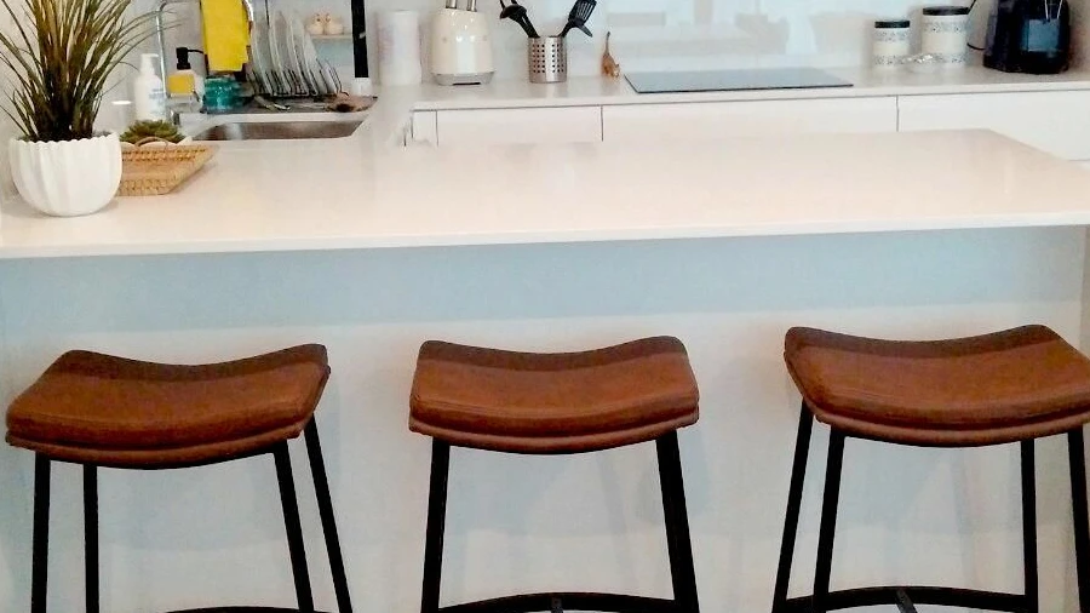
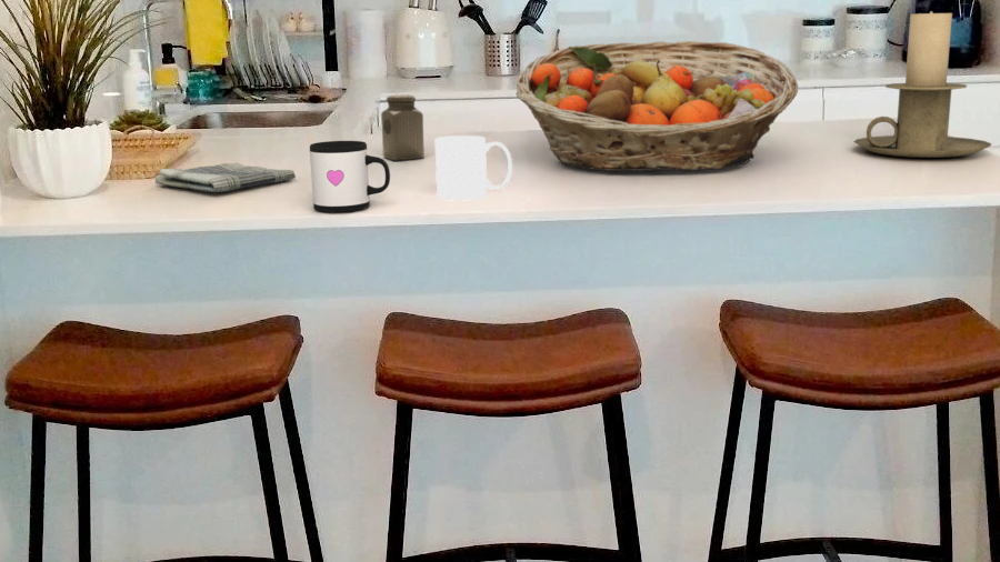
+ mug [309,140,391,213]
+ fruit basket [516,40,799,172]
+ dish towel [154,161,297,193]
+ mug [434,134,513,202]
+ salt shaker [380,93,426,161]
+ candle holder [852,10,993,159]
